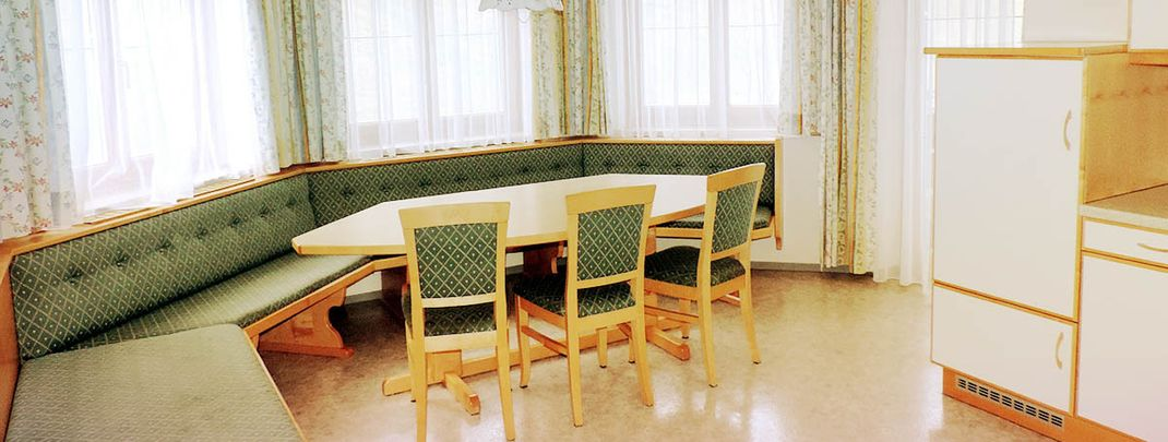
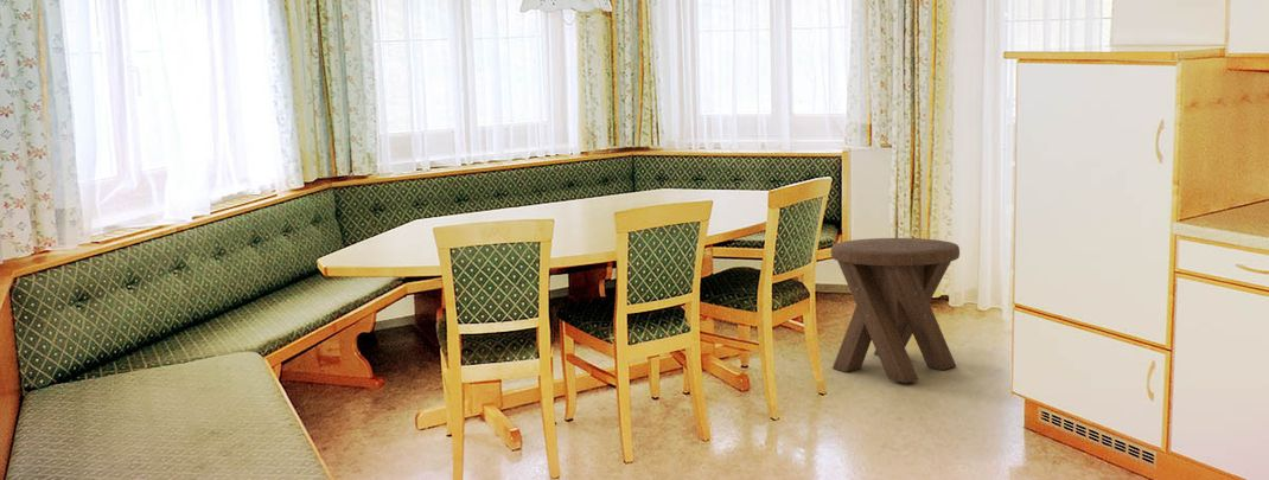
+ music stool [830,237,961,384]
